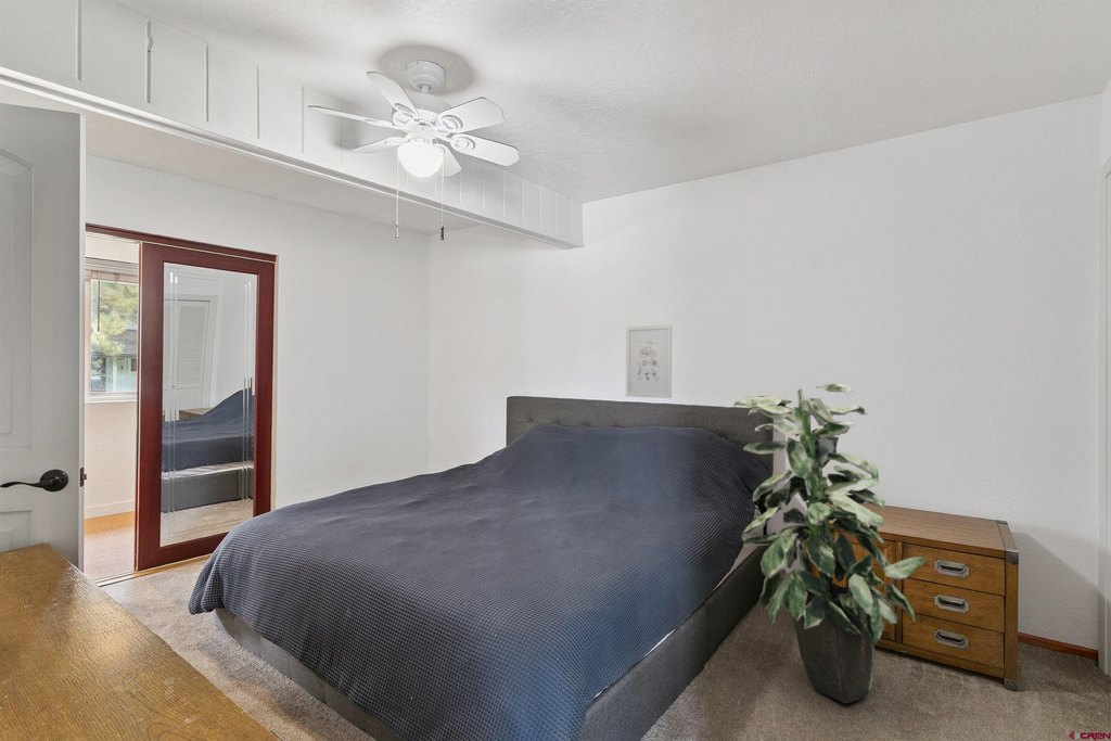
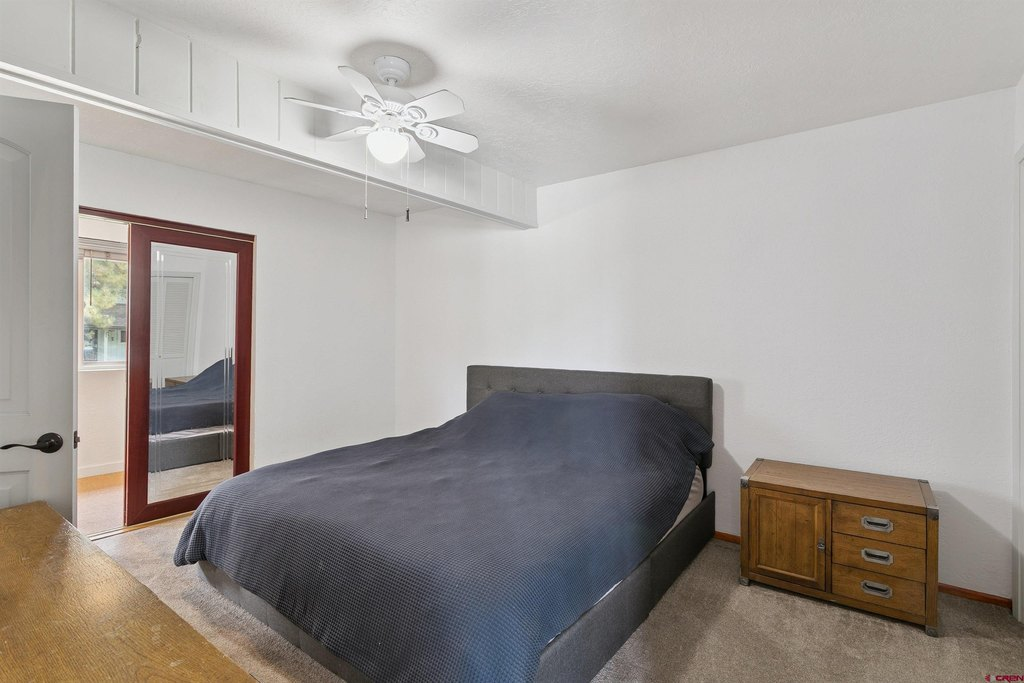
- wall art [625,323,673,399]
- indoor plant [732,382,928,704]
